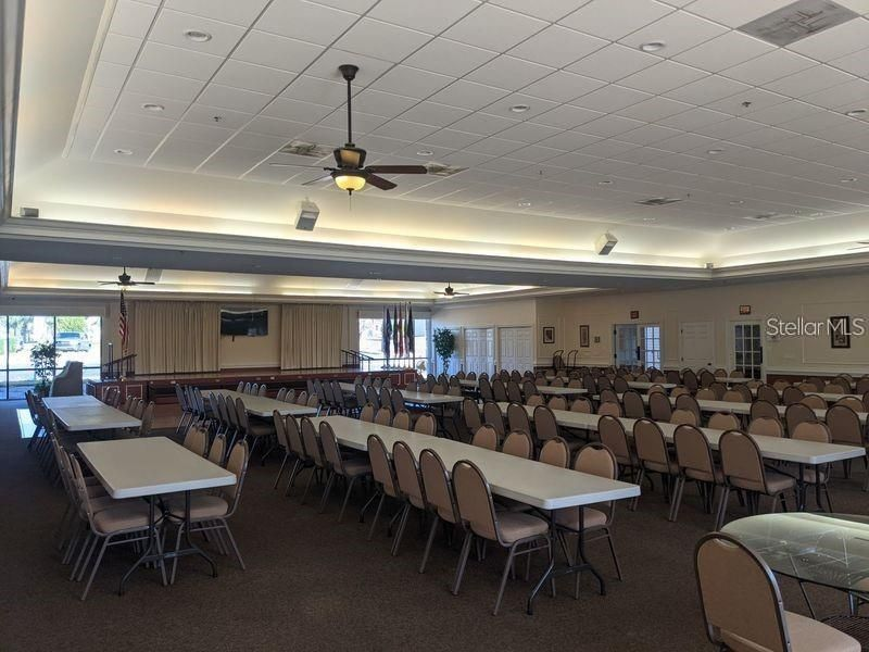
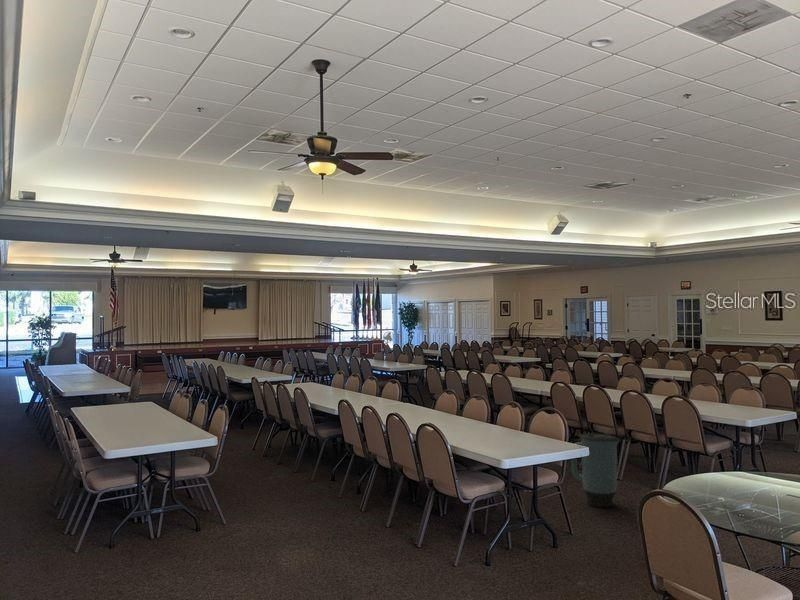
+ trash can [570,433,622,508]
